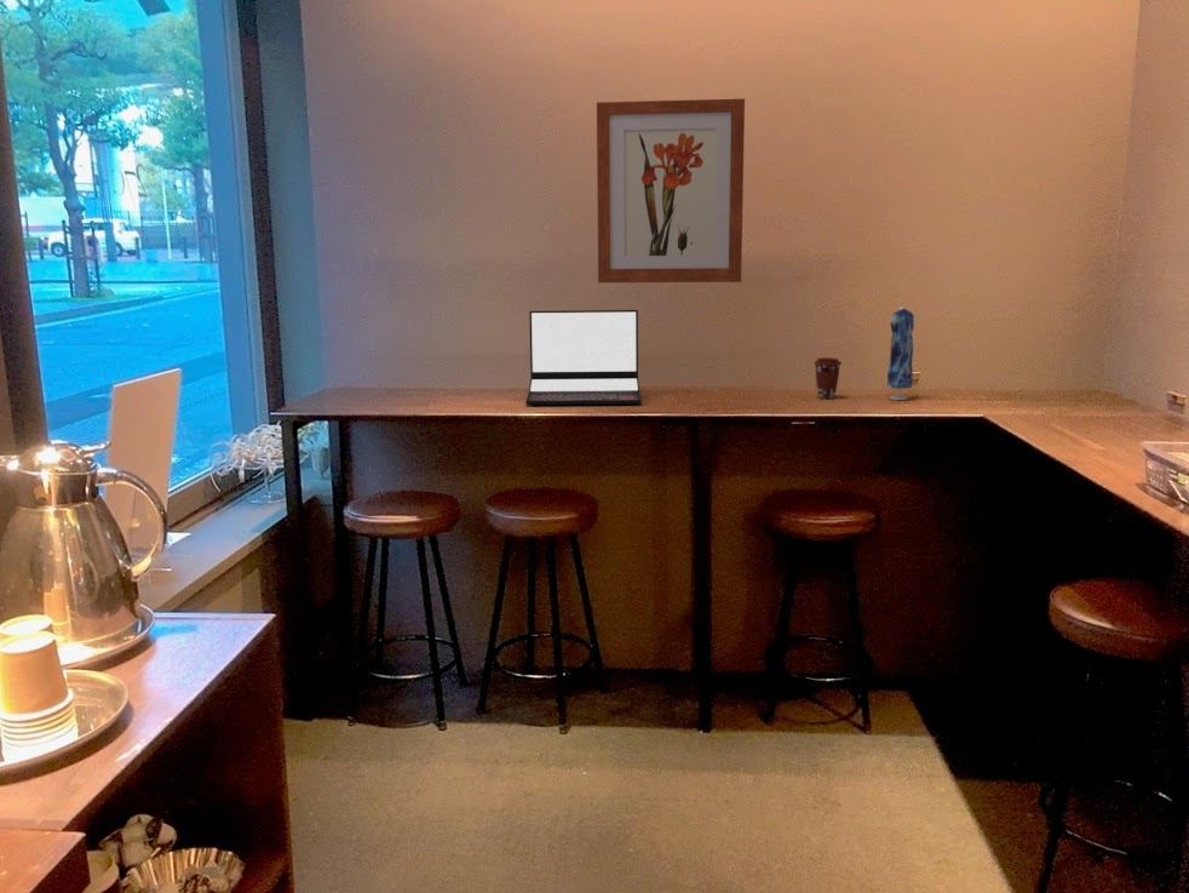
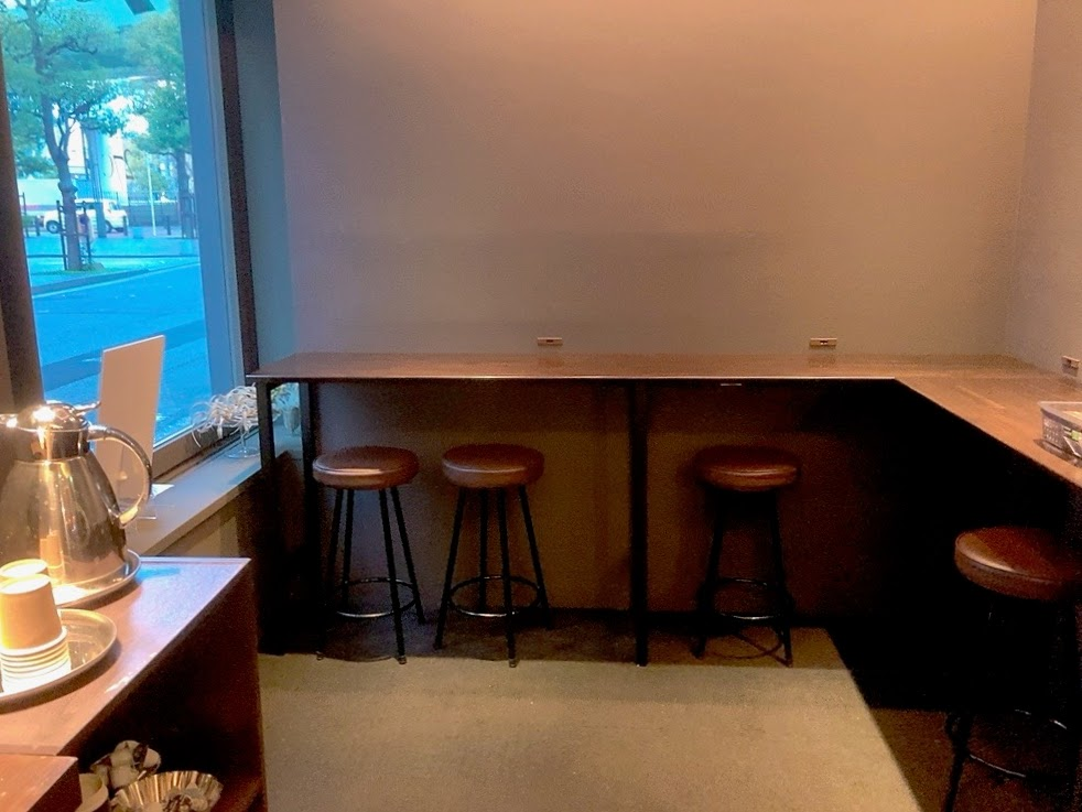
- laptop [524,309,643,406]
- coffee cup [812,356,843,400]
- dress [886,305,915,401]
- wall art [596,97,746,284]
